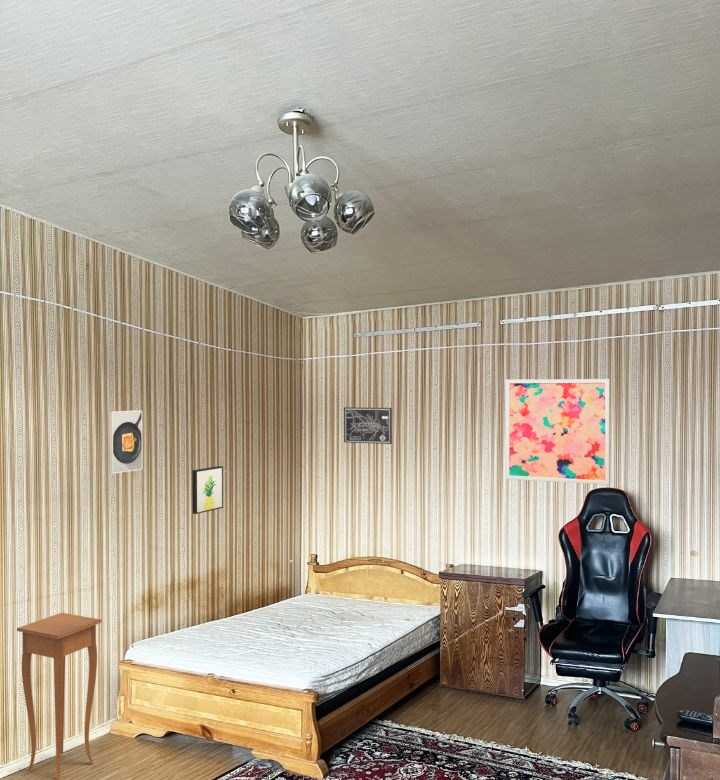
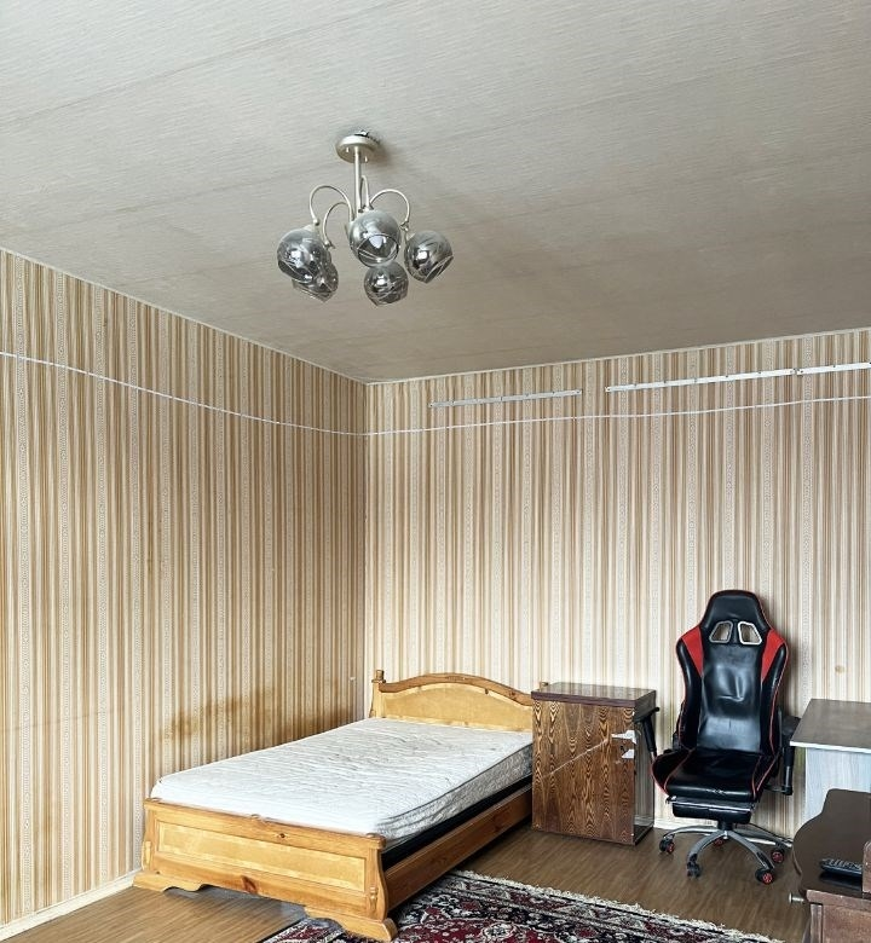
- wall art [504,378,611,486]
- wall art [191,465,224,515]
- wall art [343,406,393,445]
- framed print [108,409,143,475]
- side table [16,612,103,780]
